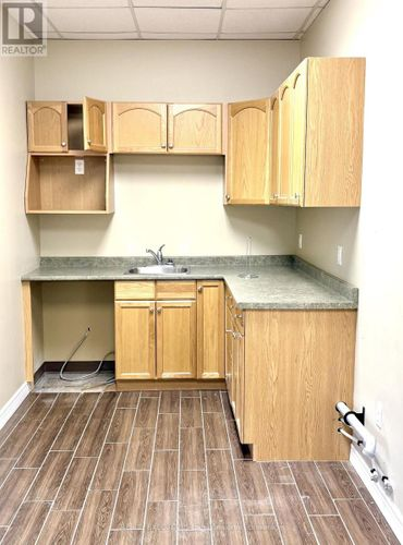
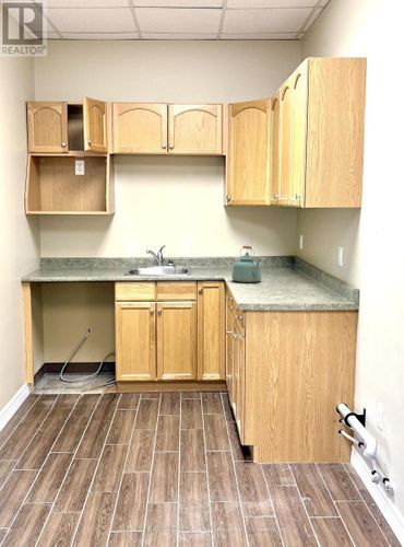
+ kettle [230,245,263,283]
